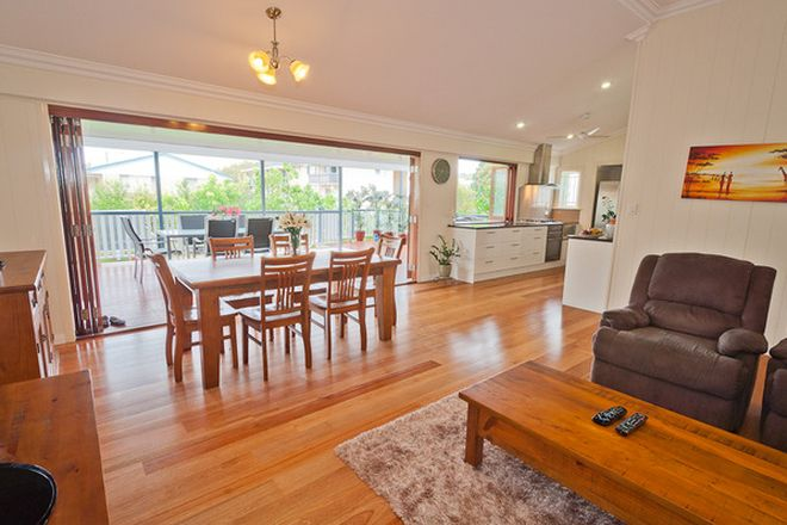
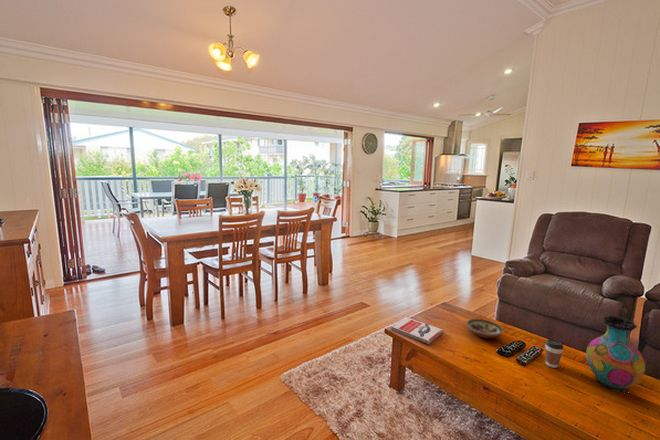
+ book [390,316,444,345]
+ vase [585,315,646,392]
+ coffee cup [544,339,565,369]
+ decorative bowl [465,318,504,339]
